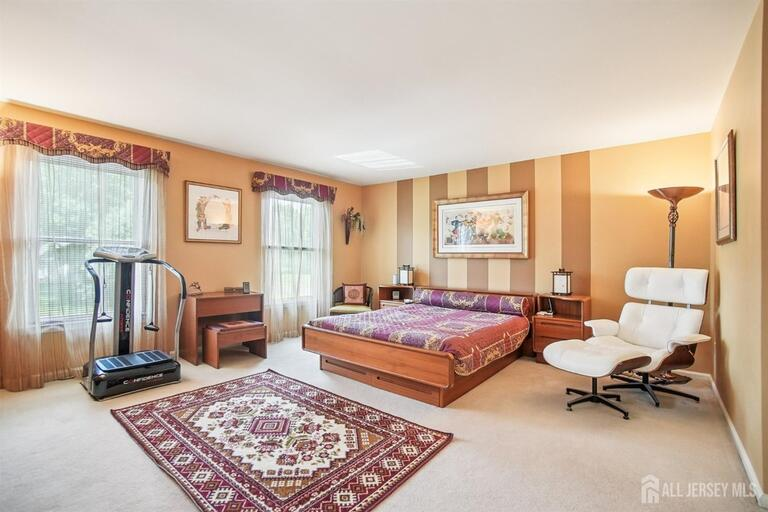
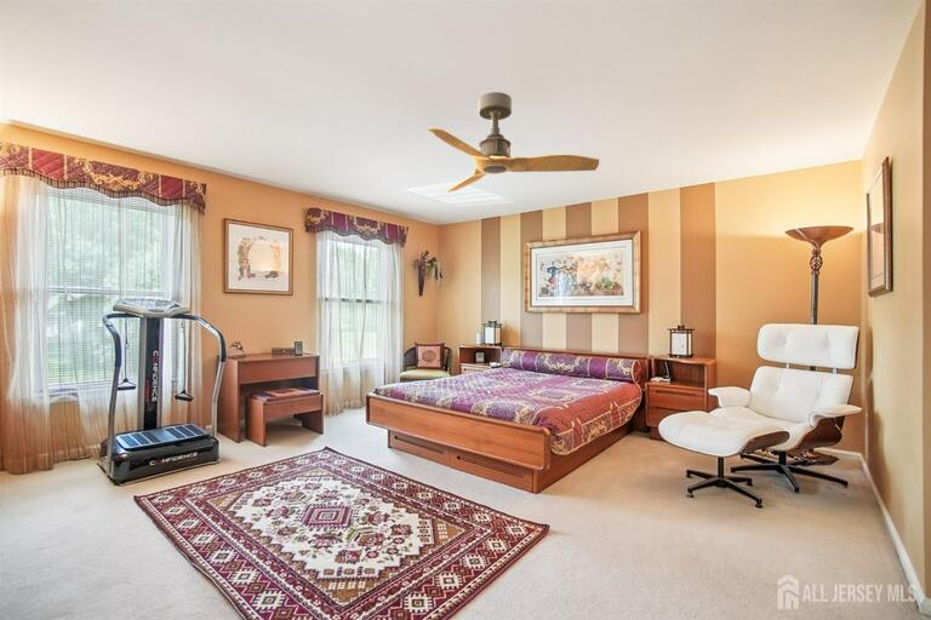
+ ceiling fan [427,91,600,194]
